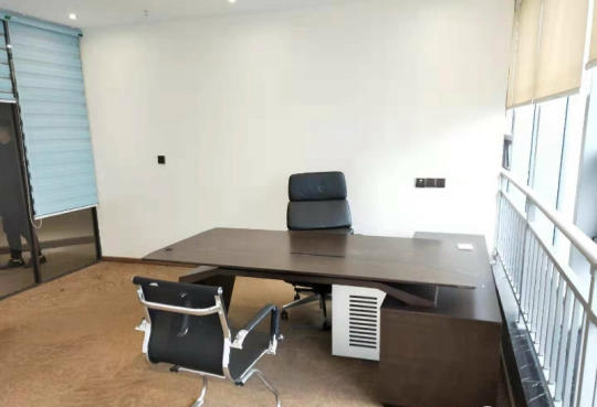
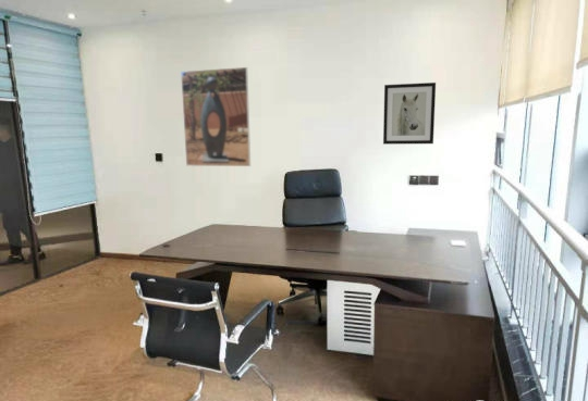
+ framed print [180,66,252,167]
+ wall art [382,82,437,146]
